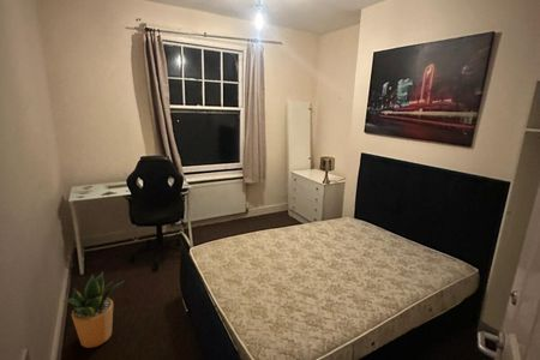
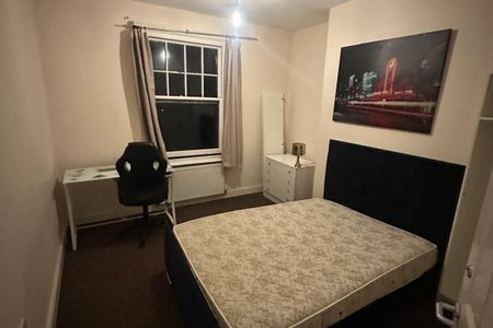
- potted plant [60,270,126,349]
